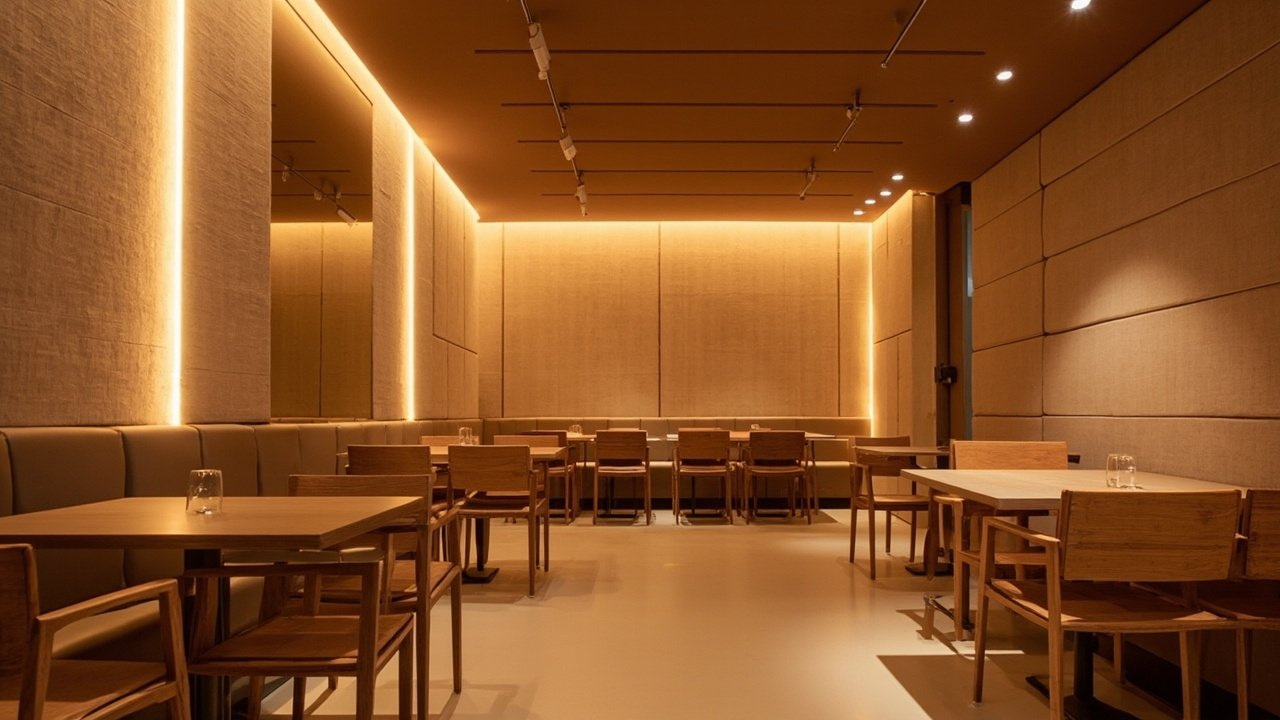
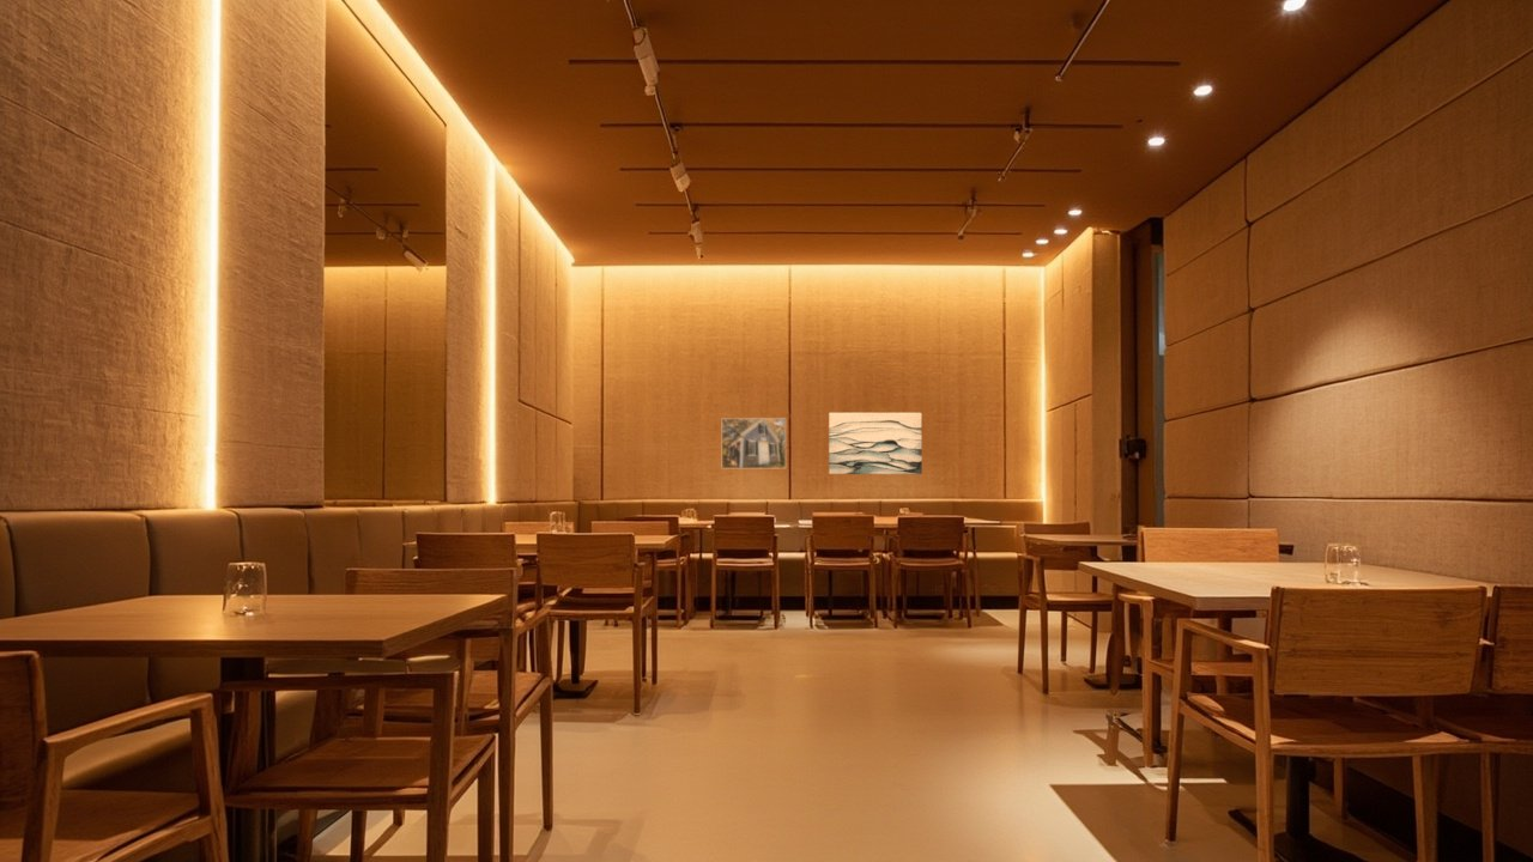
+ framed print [721,417,787,469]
+ wall art [828,412,923,475]
